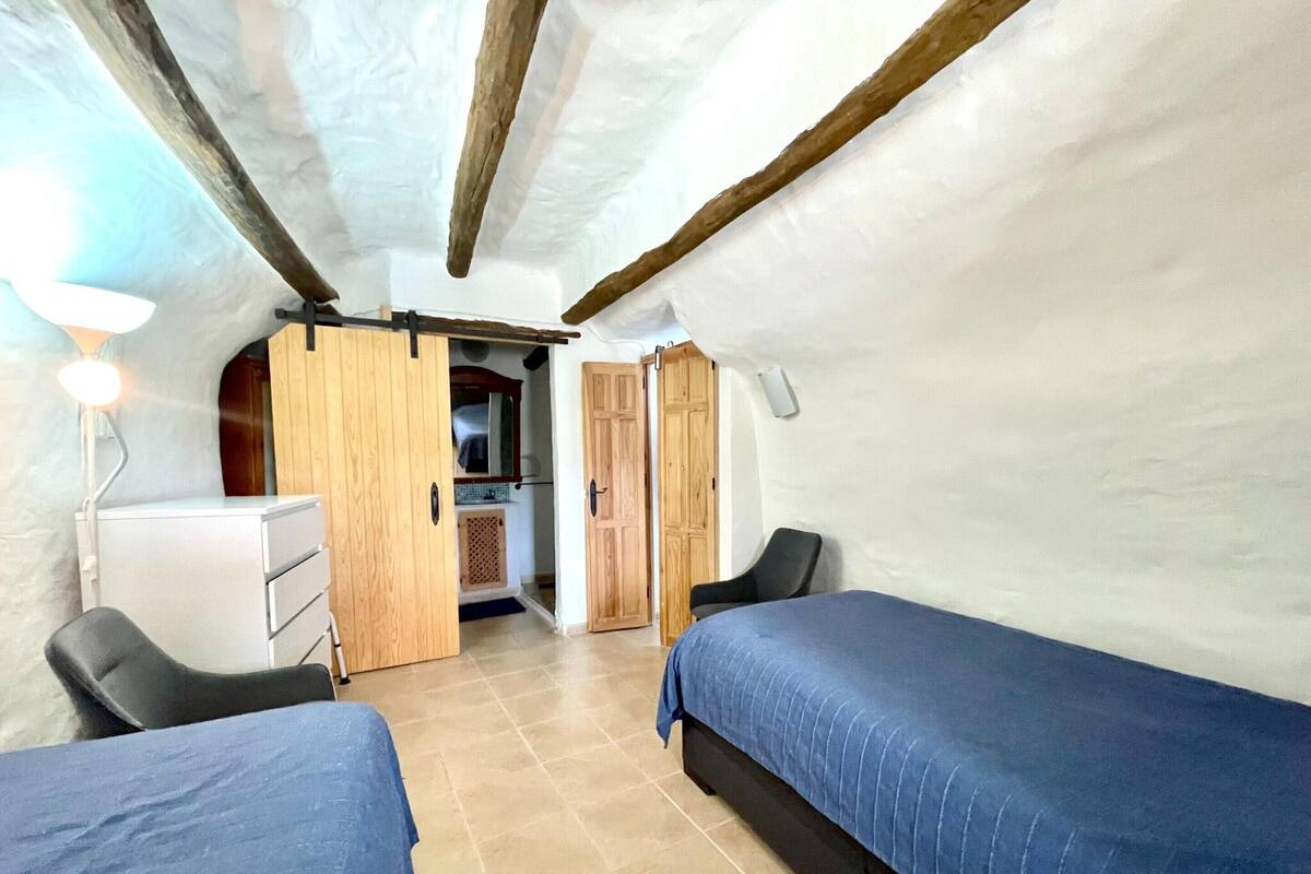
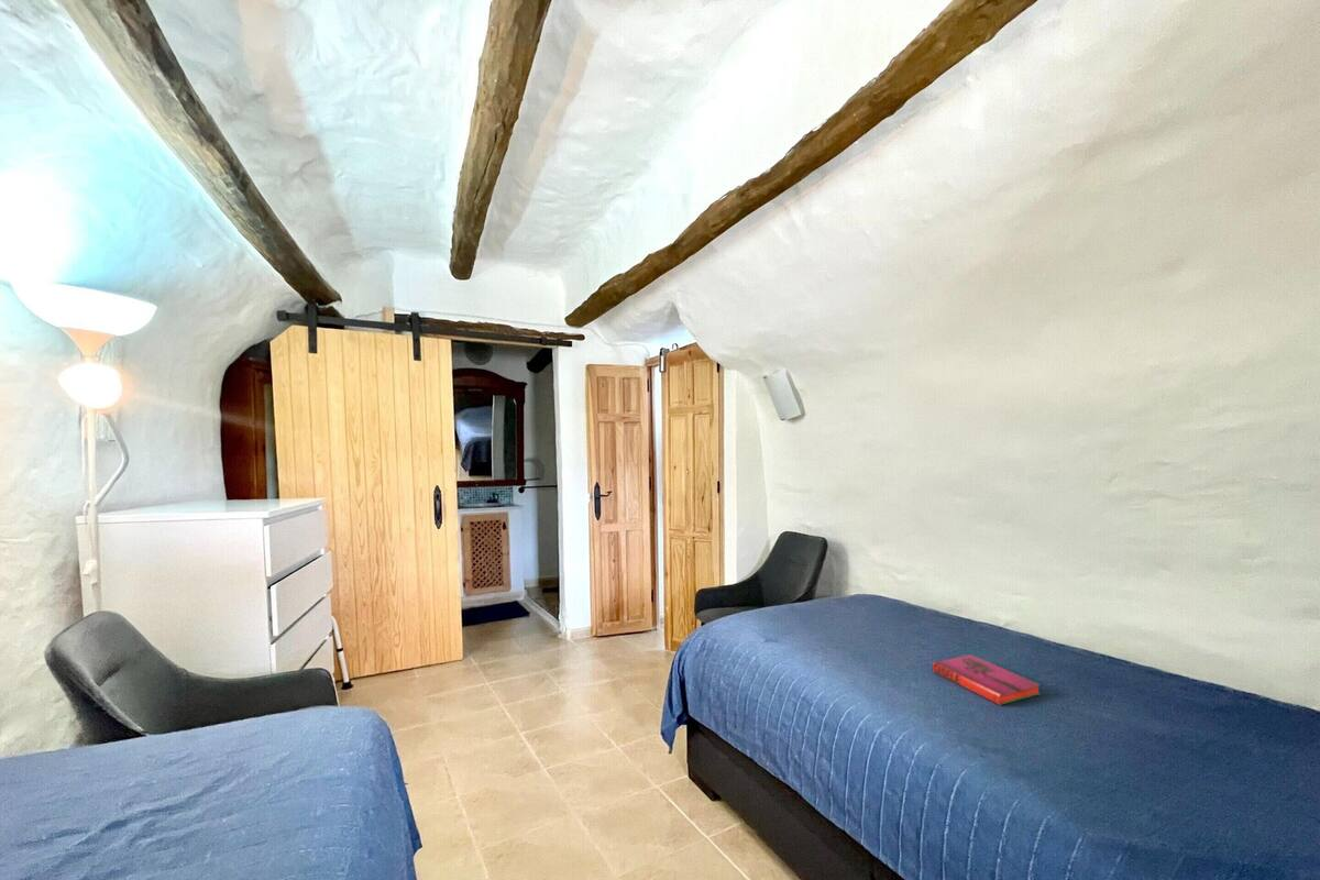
+ hardback book [932,653,1042,706]
